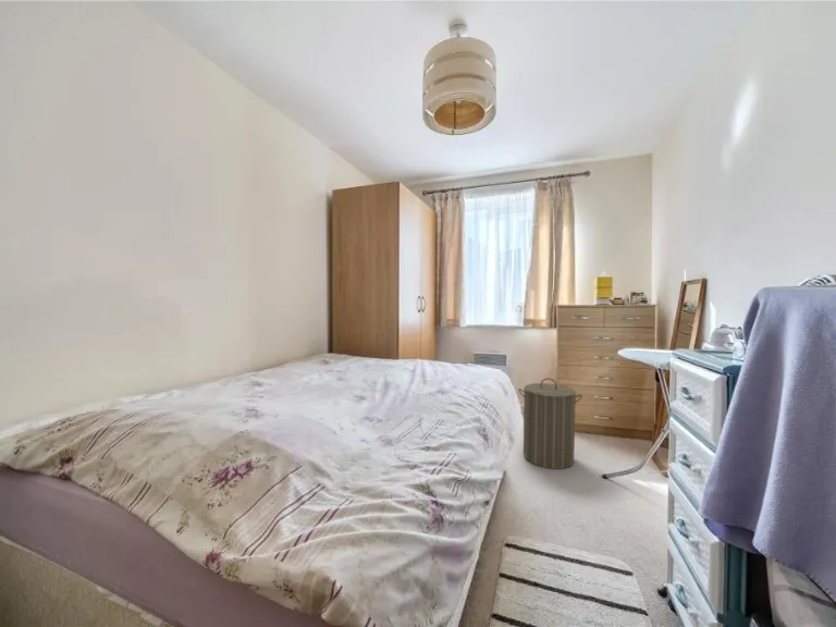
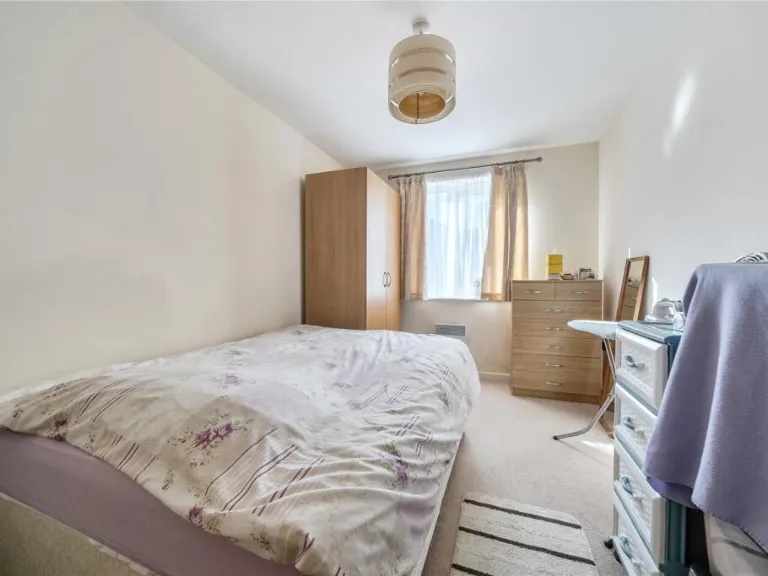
- laundry hamper [517,377,583,470]
